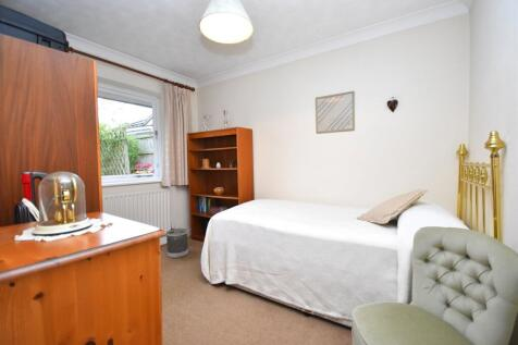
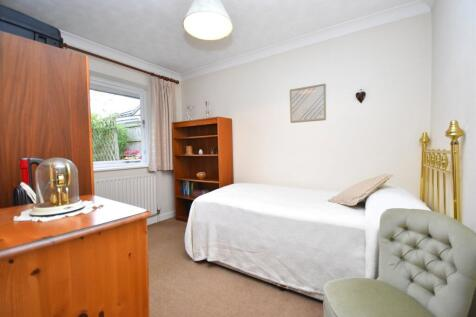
- wastebasket [165,227,189,259]
